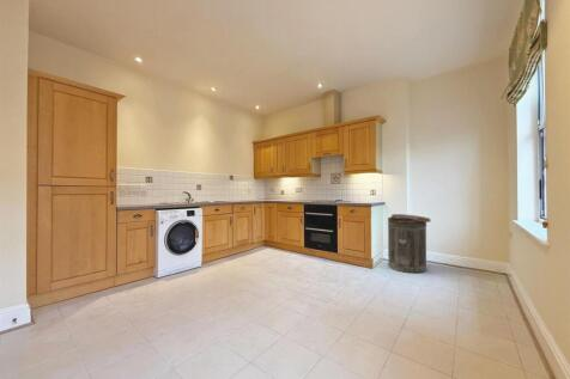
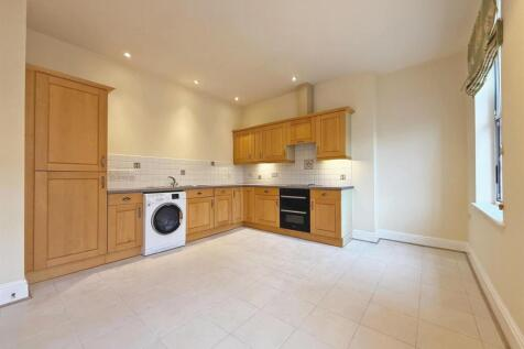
- trash can lid [387,213,432,274]
